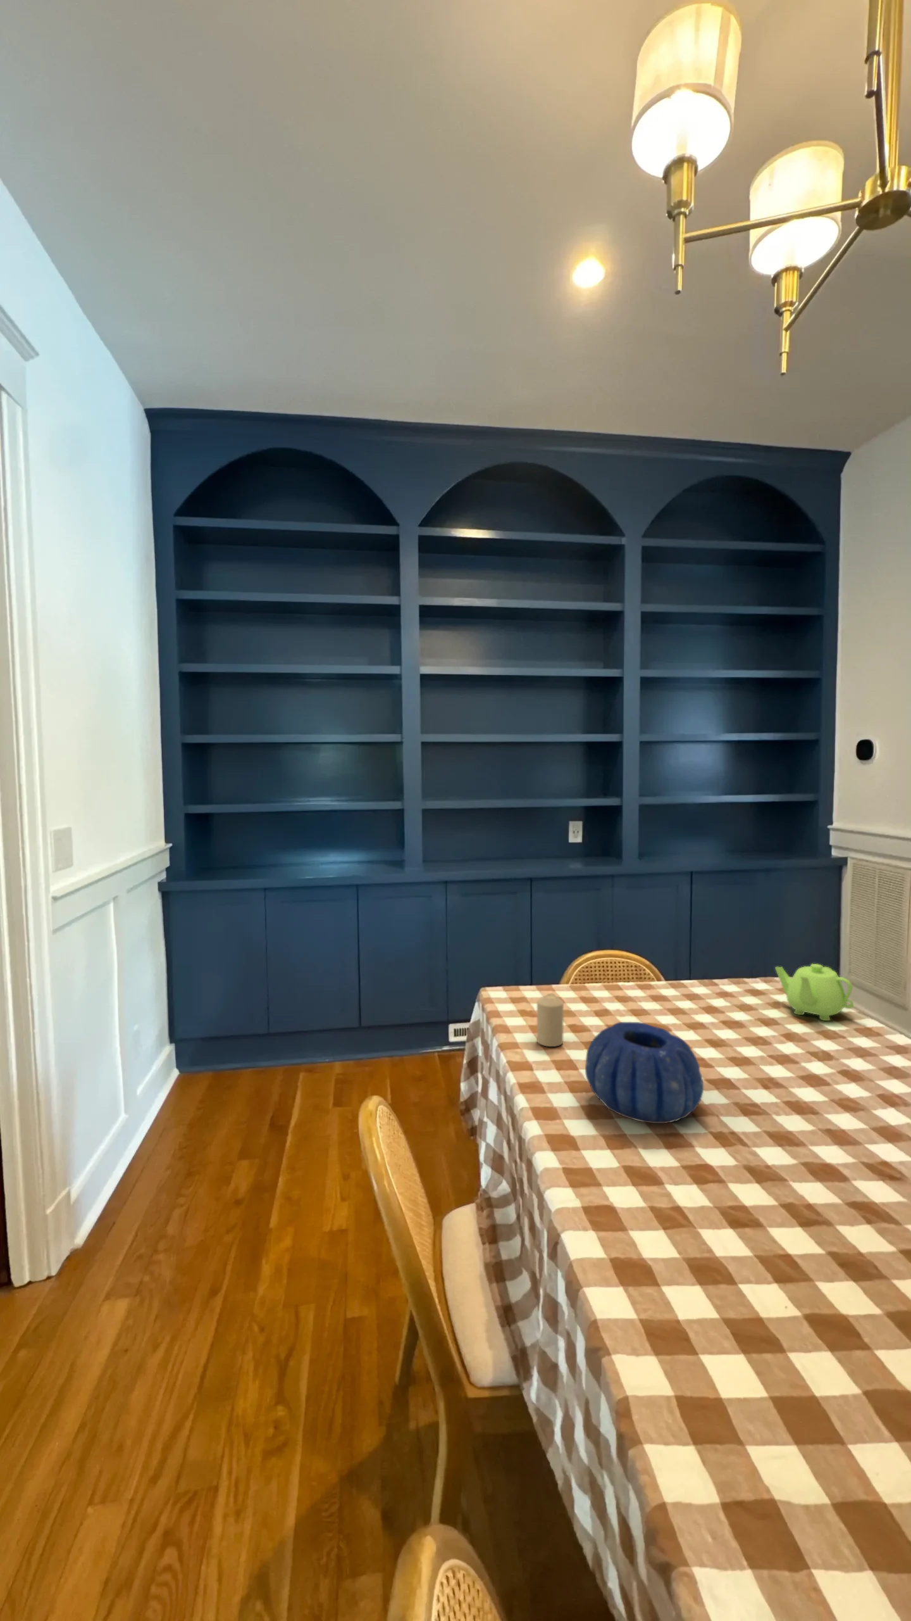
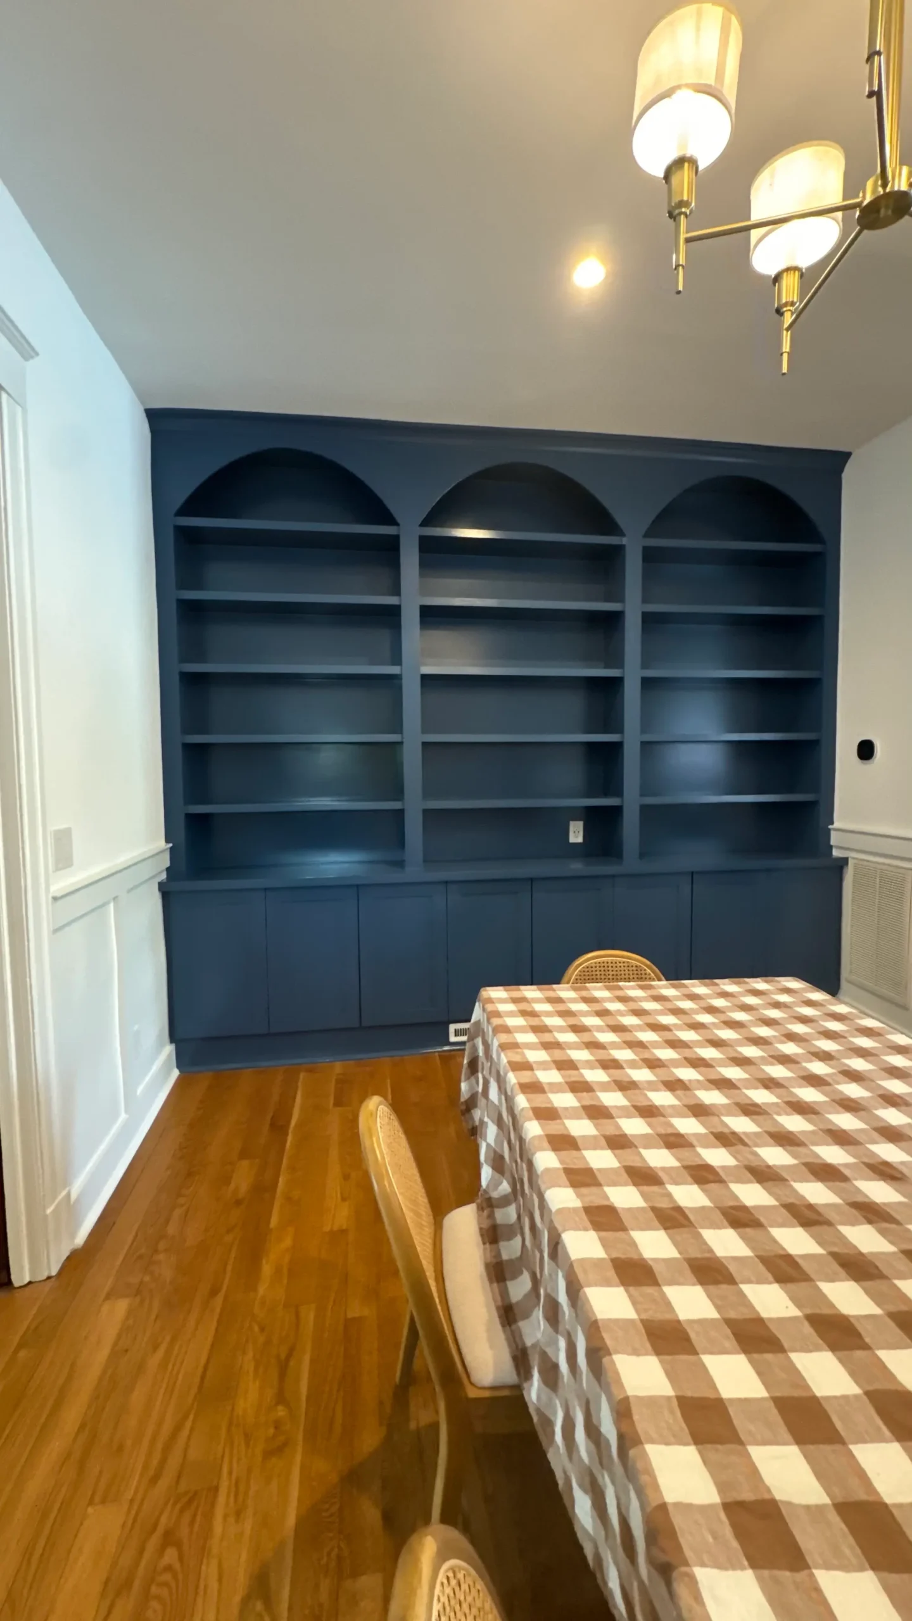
- candle [536,992,564,1048]
- decorative bowl [585,1021,704,1124]
- teapot [774,963,854,1021]
